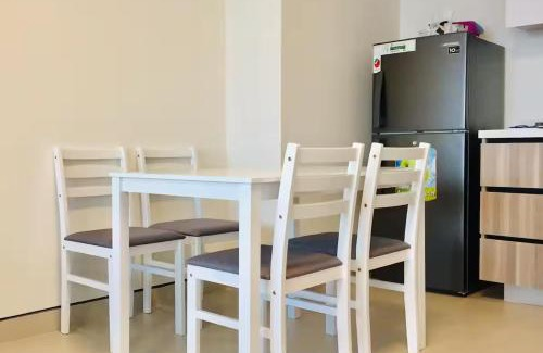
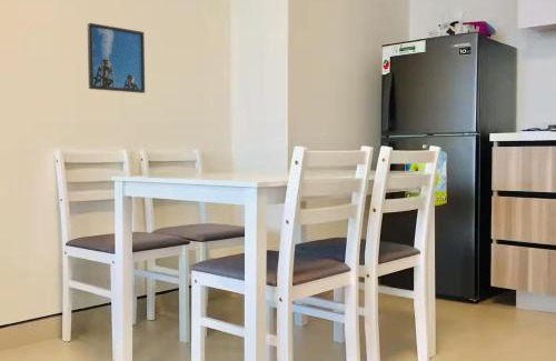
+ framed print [87,22,146,94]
